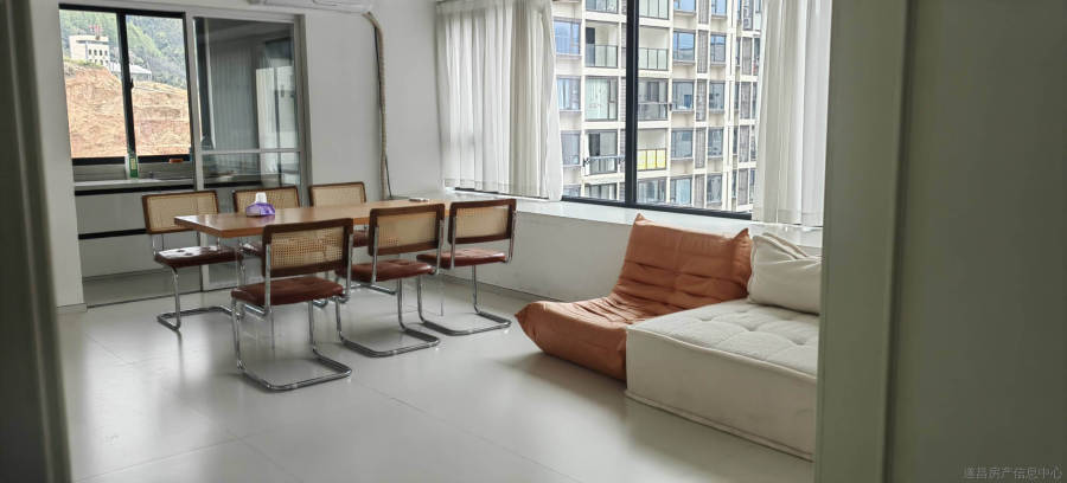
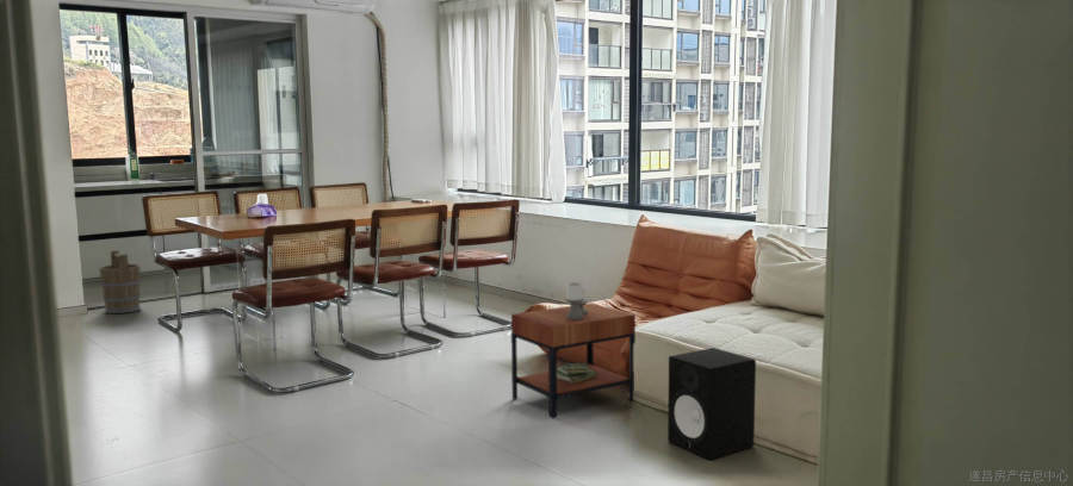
+ speaker [666,347,757,461]
+ side table [510,281,637,419]
+ bucket [98,249,142,314]
